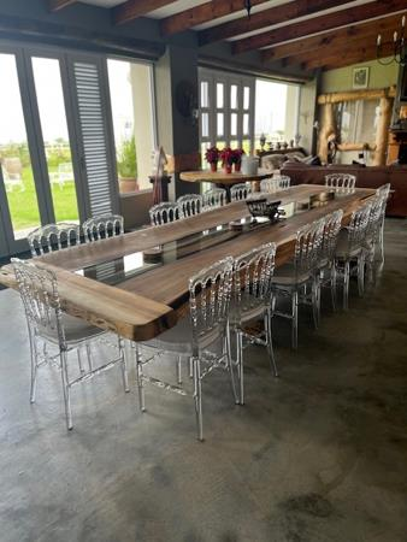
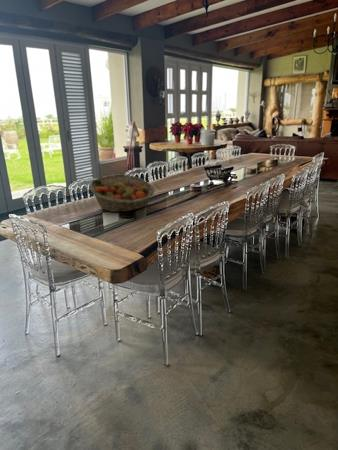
+ fruit basket [88,173,156,213]
